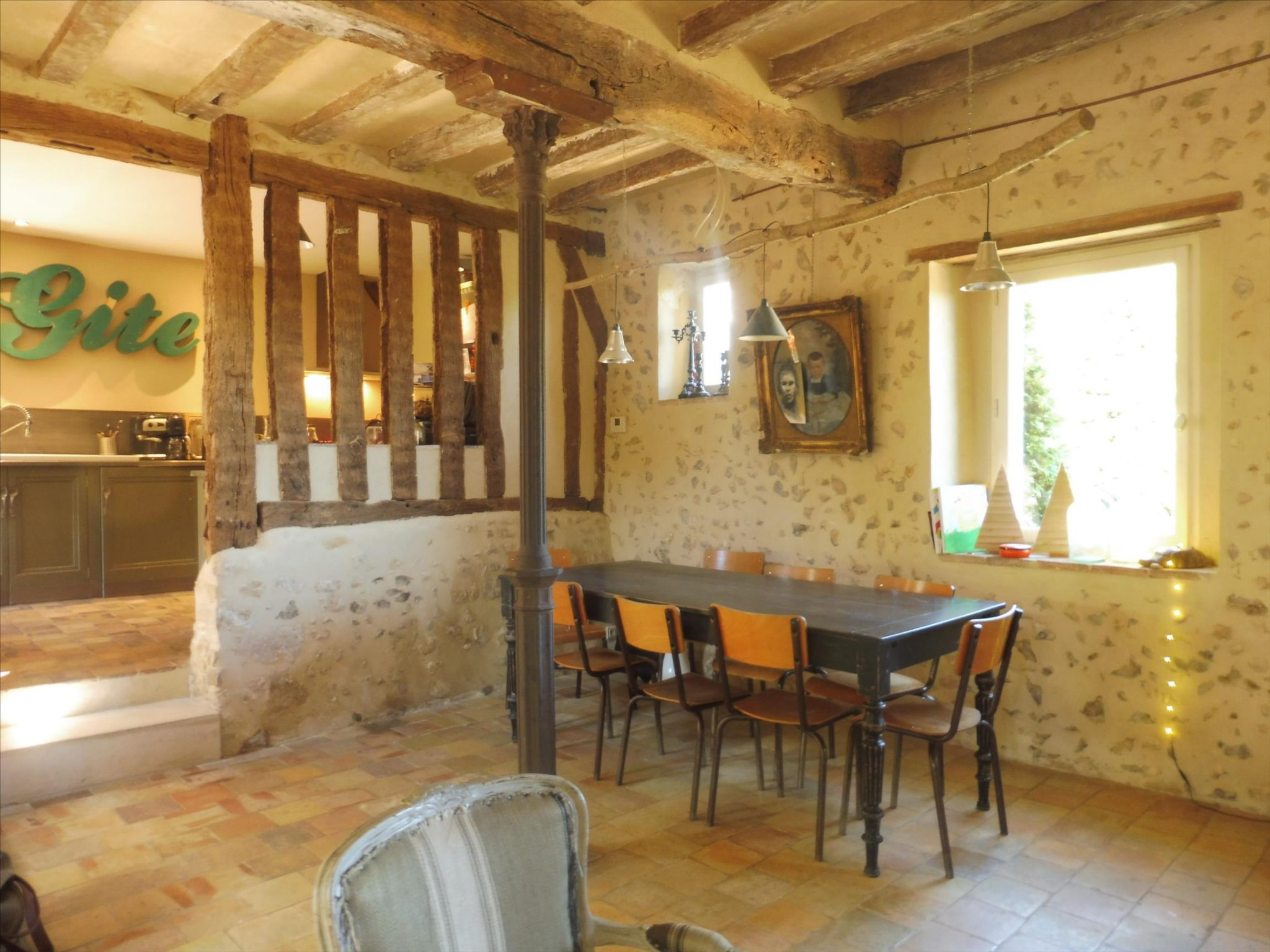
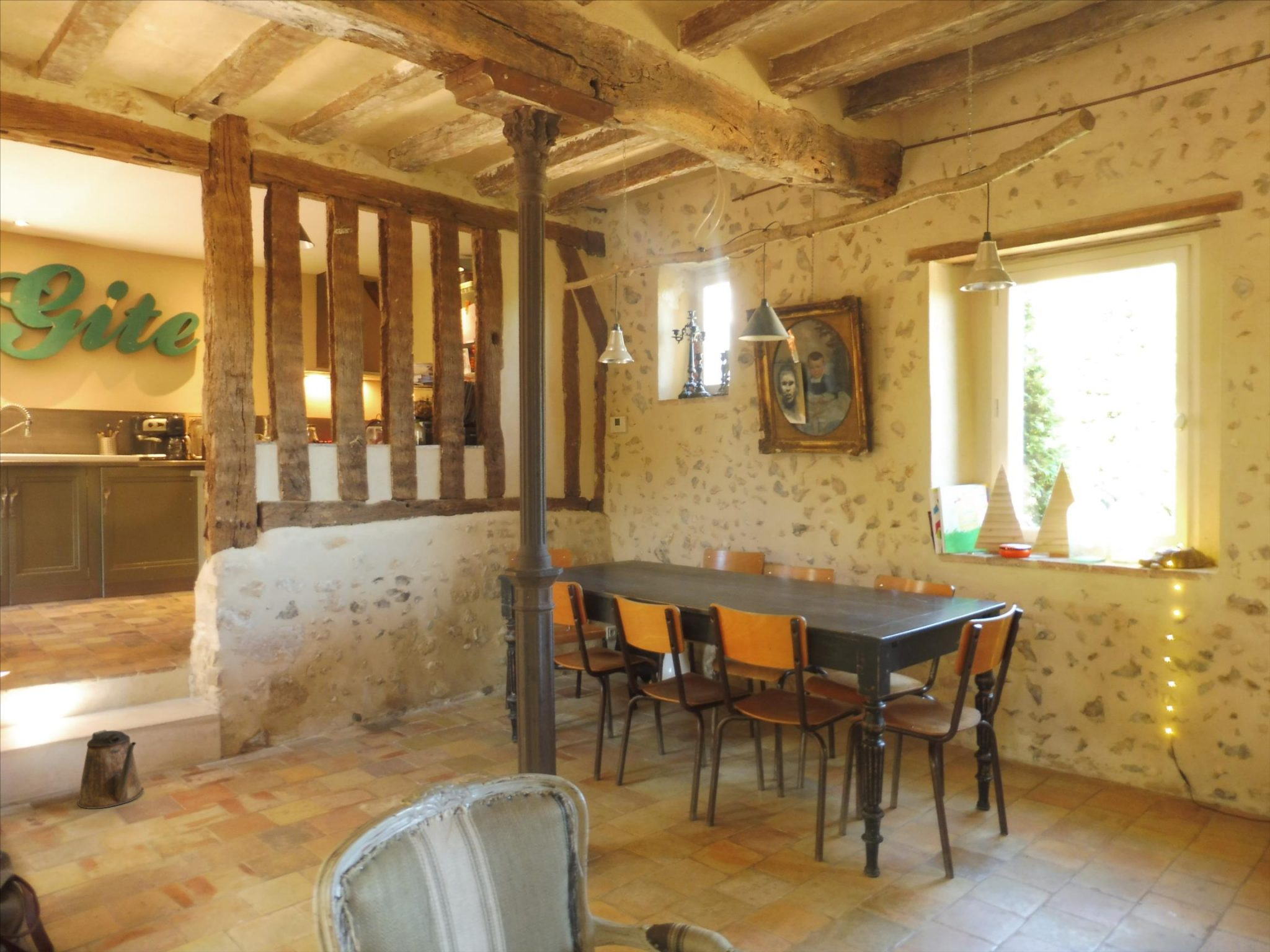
+ watering can [77,729,144,809]
